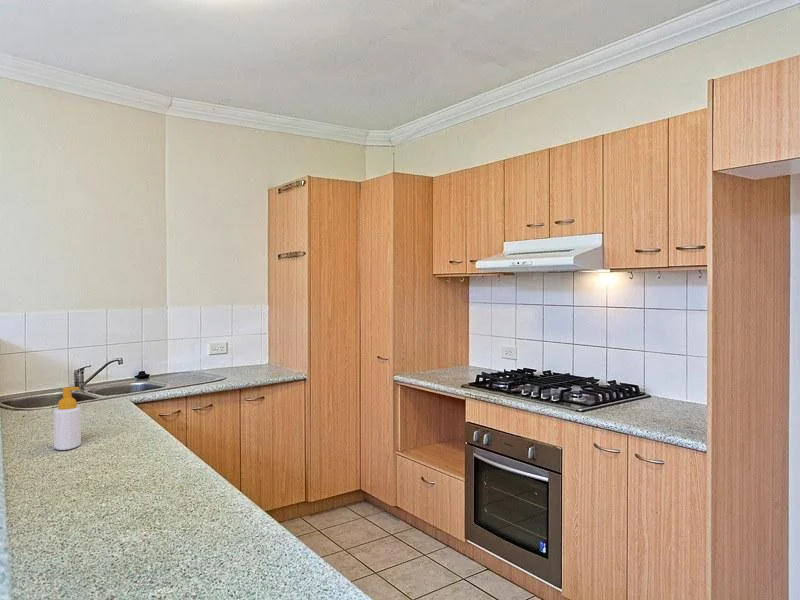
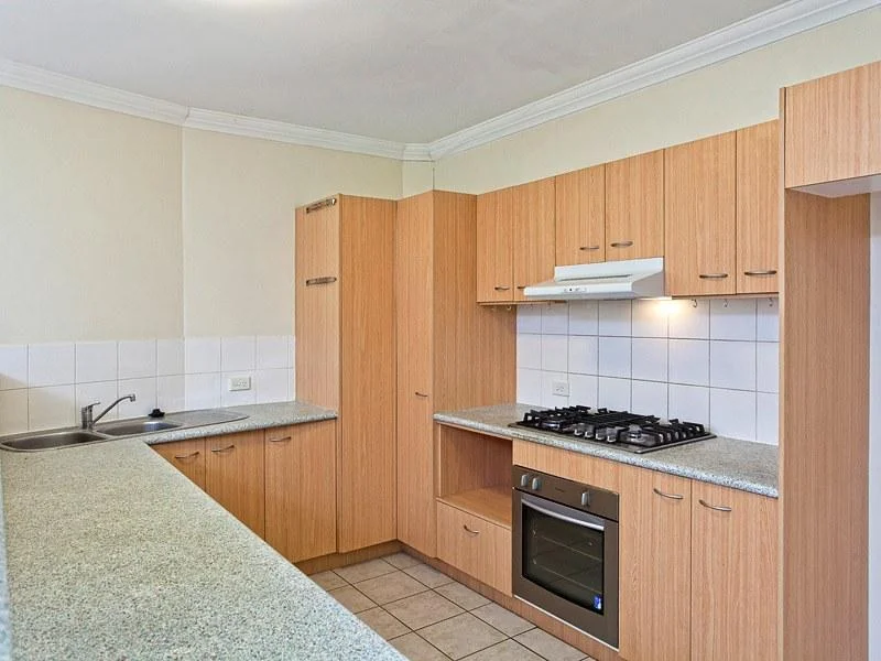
- soap bottle [53,386,82,451]
